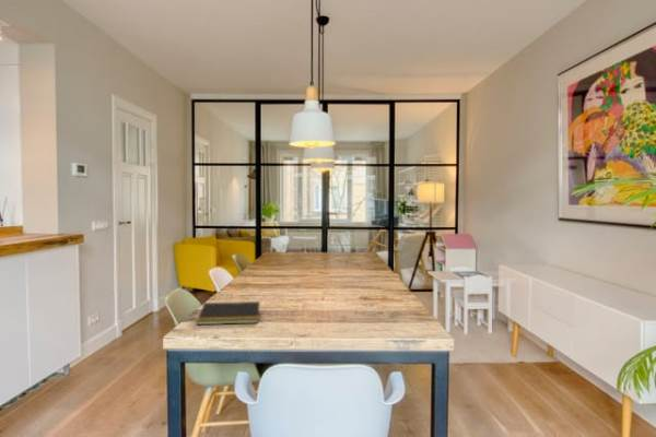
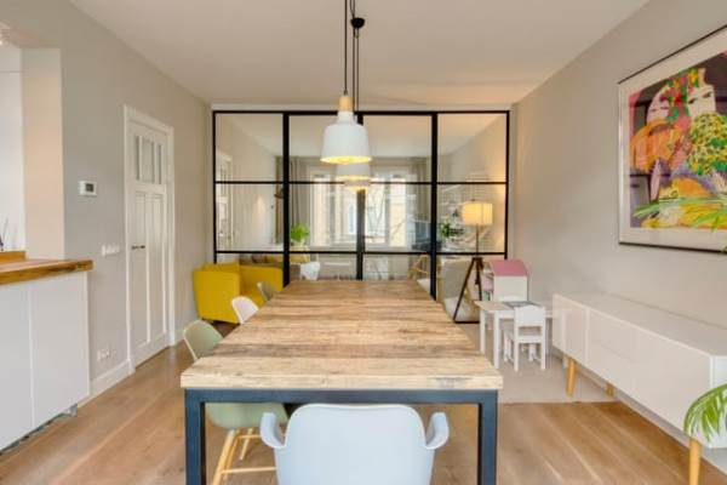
- notepad [196,300,261,326]
